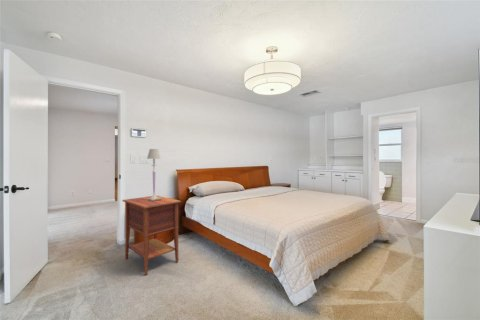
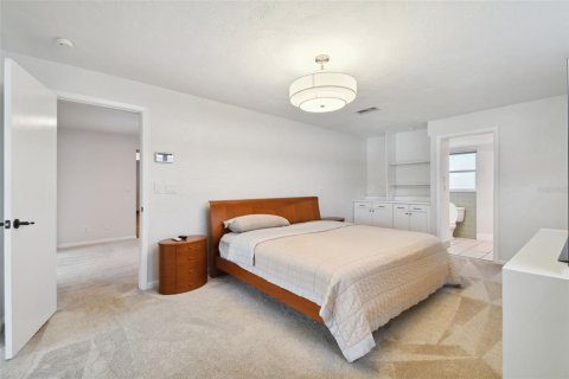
- table lamp [146,148,162,202]
- nightstand [122,195,182,276]
